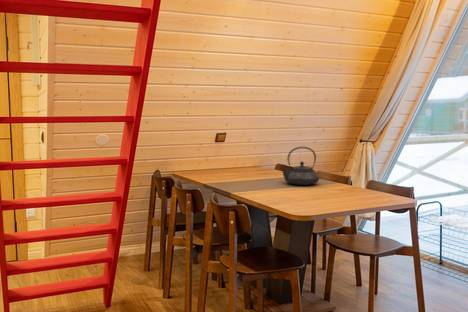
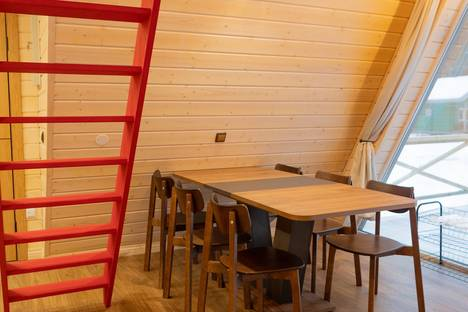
- teapot [281,146,320,186]
